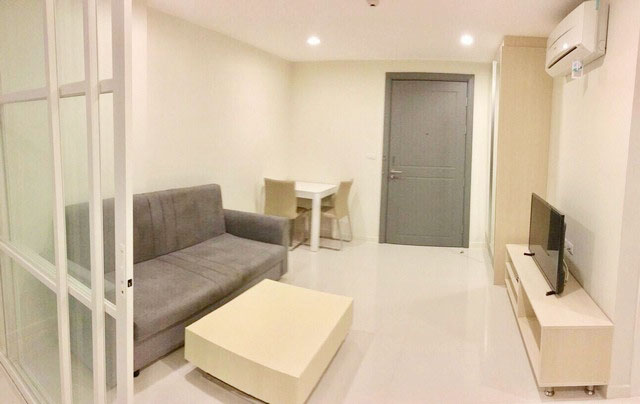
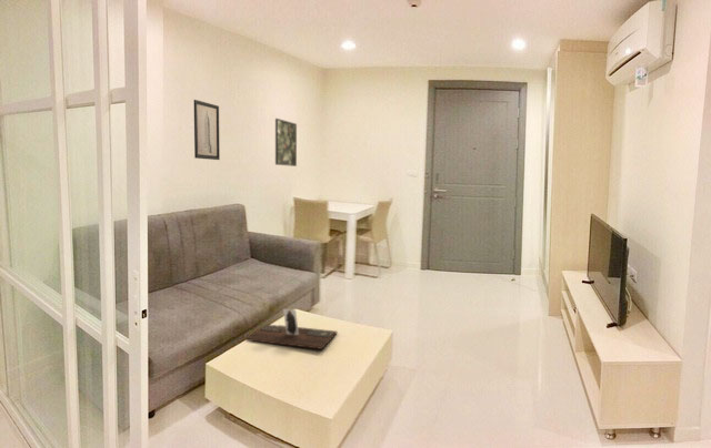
+ wall art [193,99,221,161]
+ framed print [274,118,298,167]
+ decorative tray [244,308,338,350]
